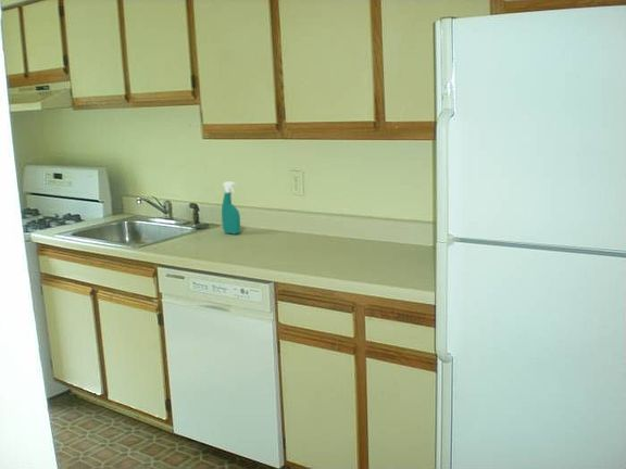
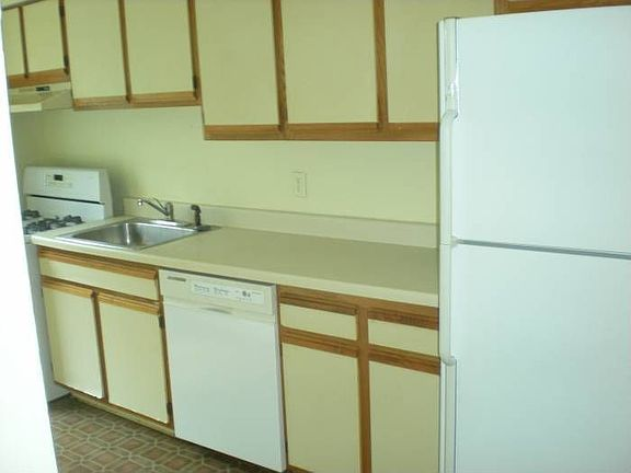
- spray bottle [221,181,241,236]
